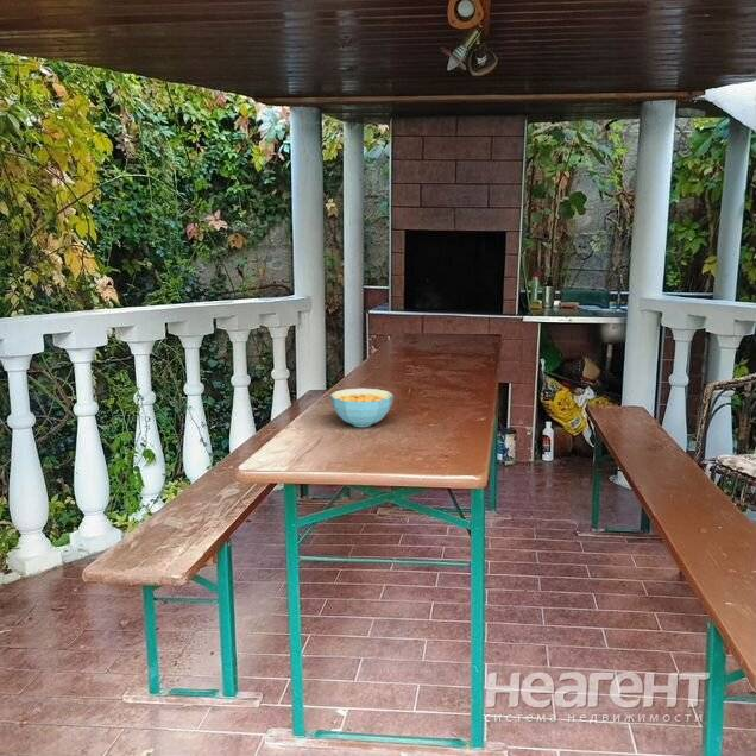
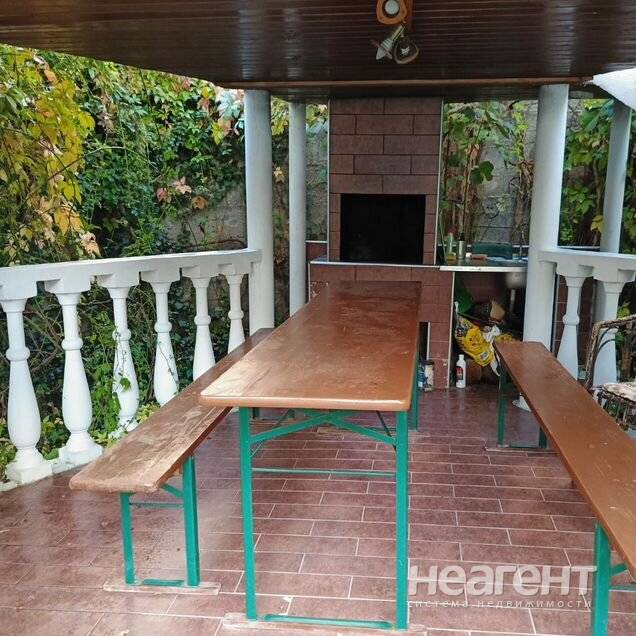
- cereal bowl [329,388,395,428]
